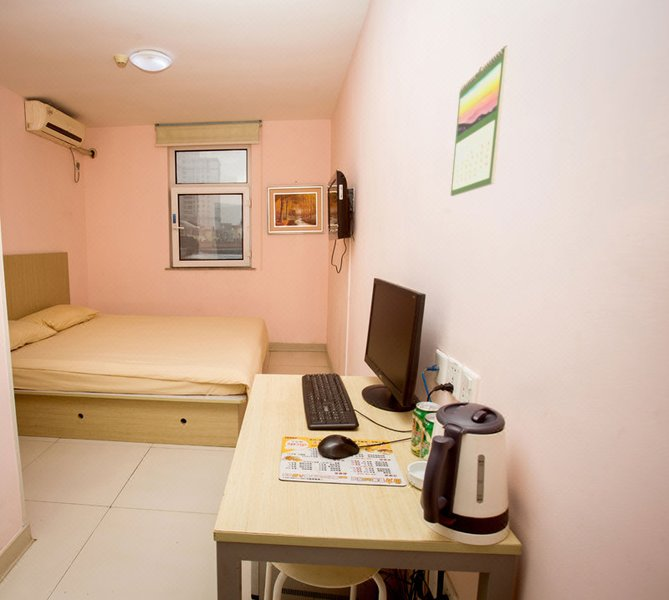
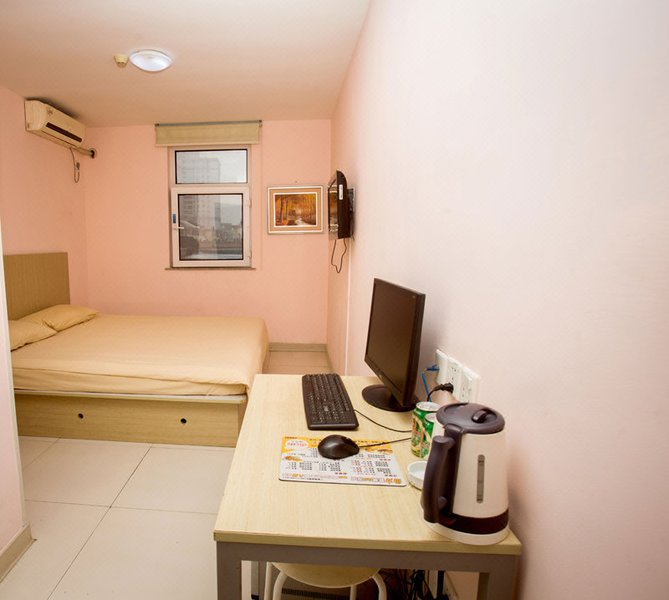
- calendar [450,43,509,197]
